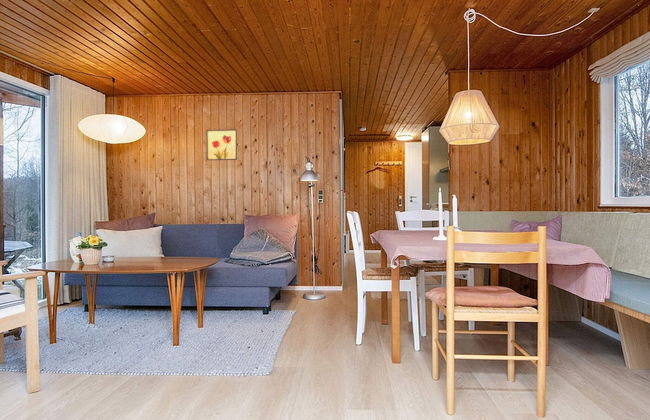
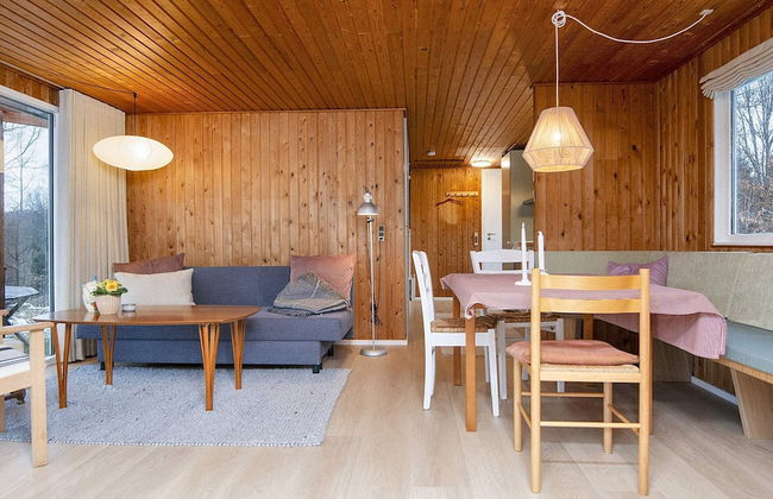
- wall art [205,128,238,161]
